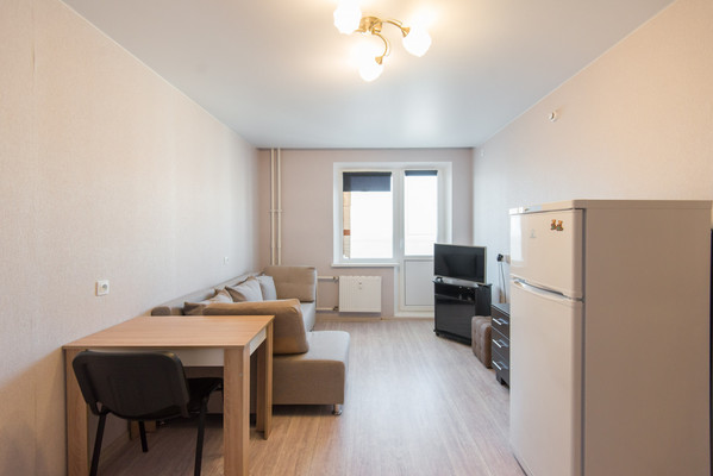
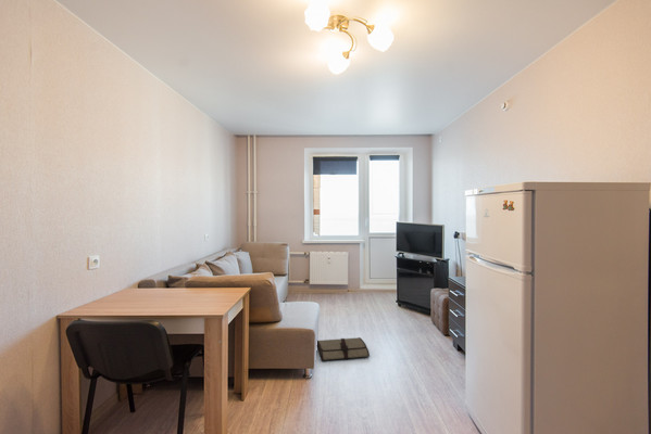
+ tool roll [316,336,371,361]
